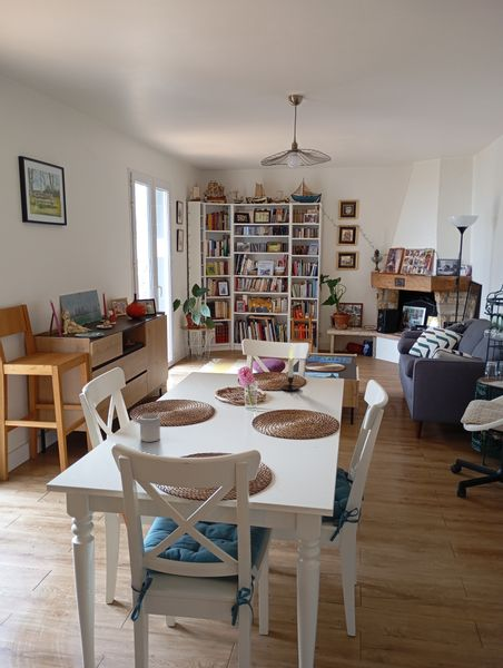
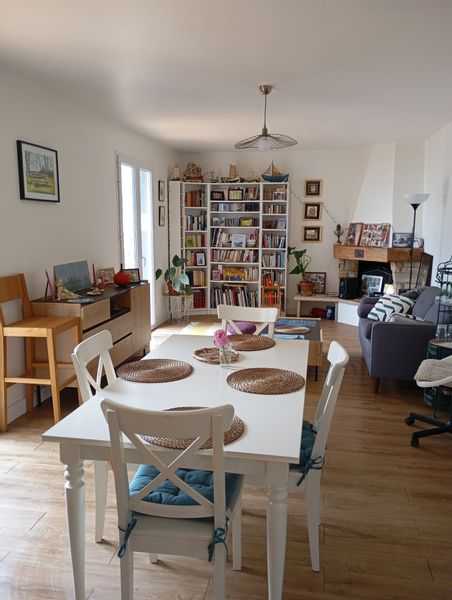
- candle [279,348,300,392]
- cup [139,413,161,443]
